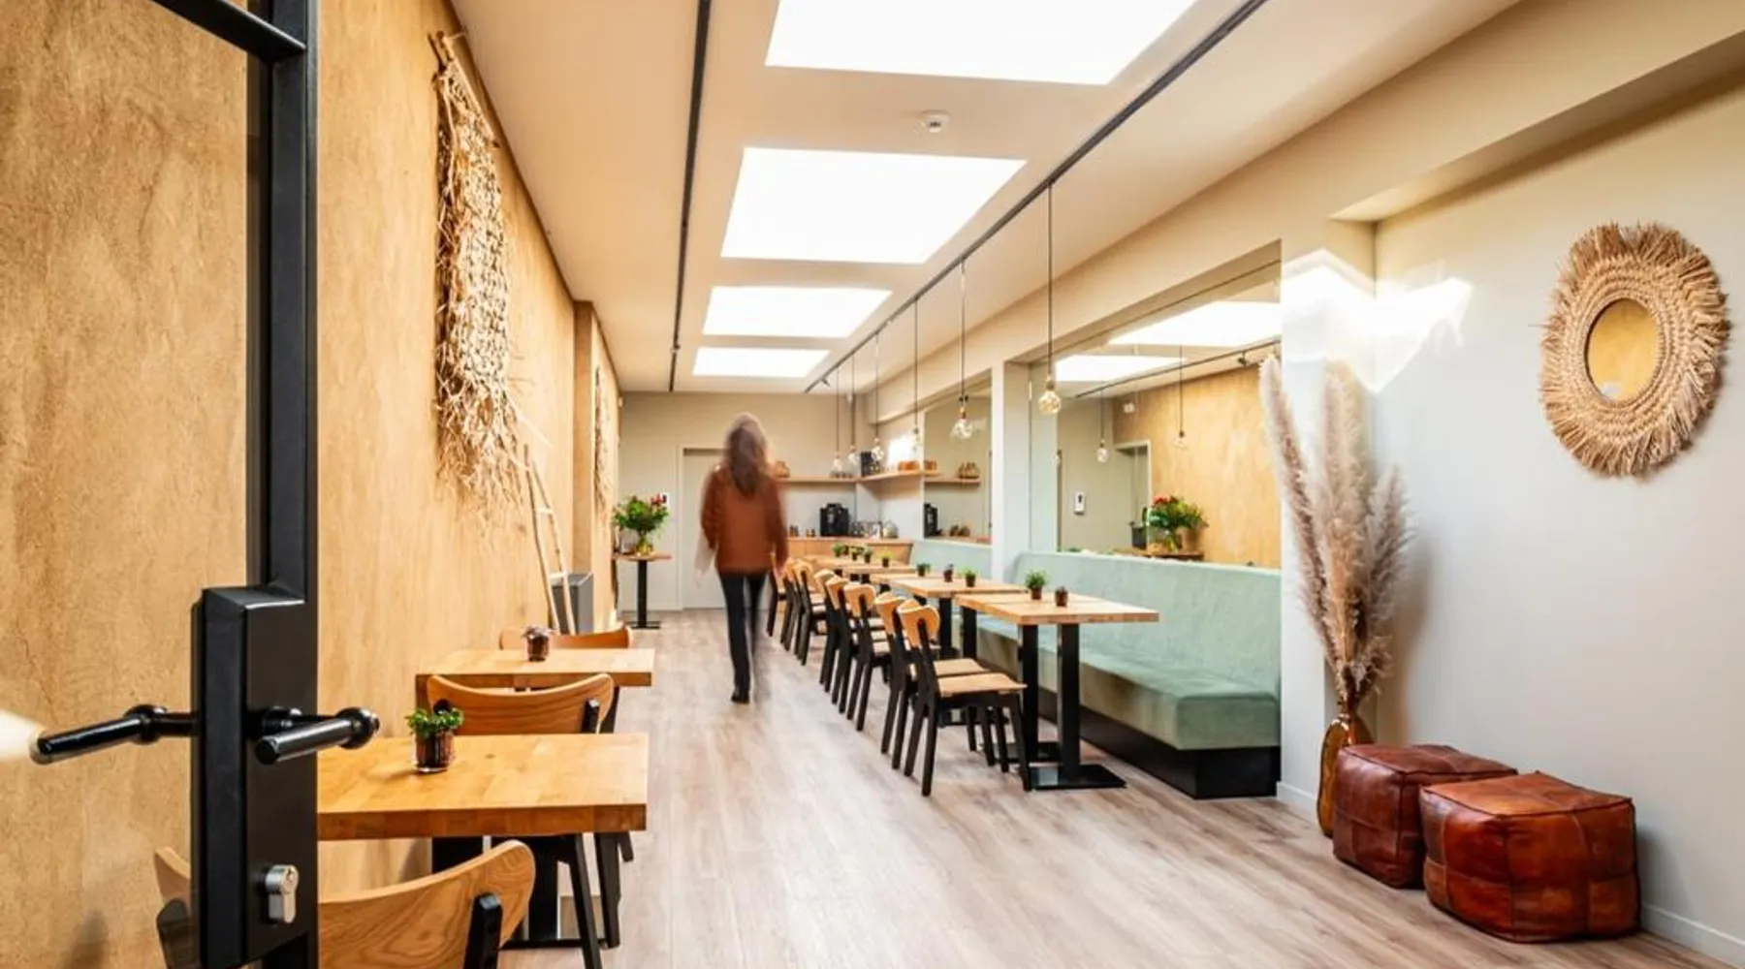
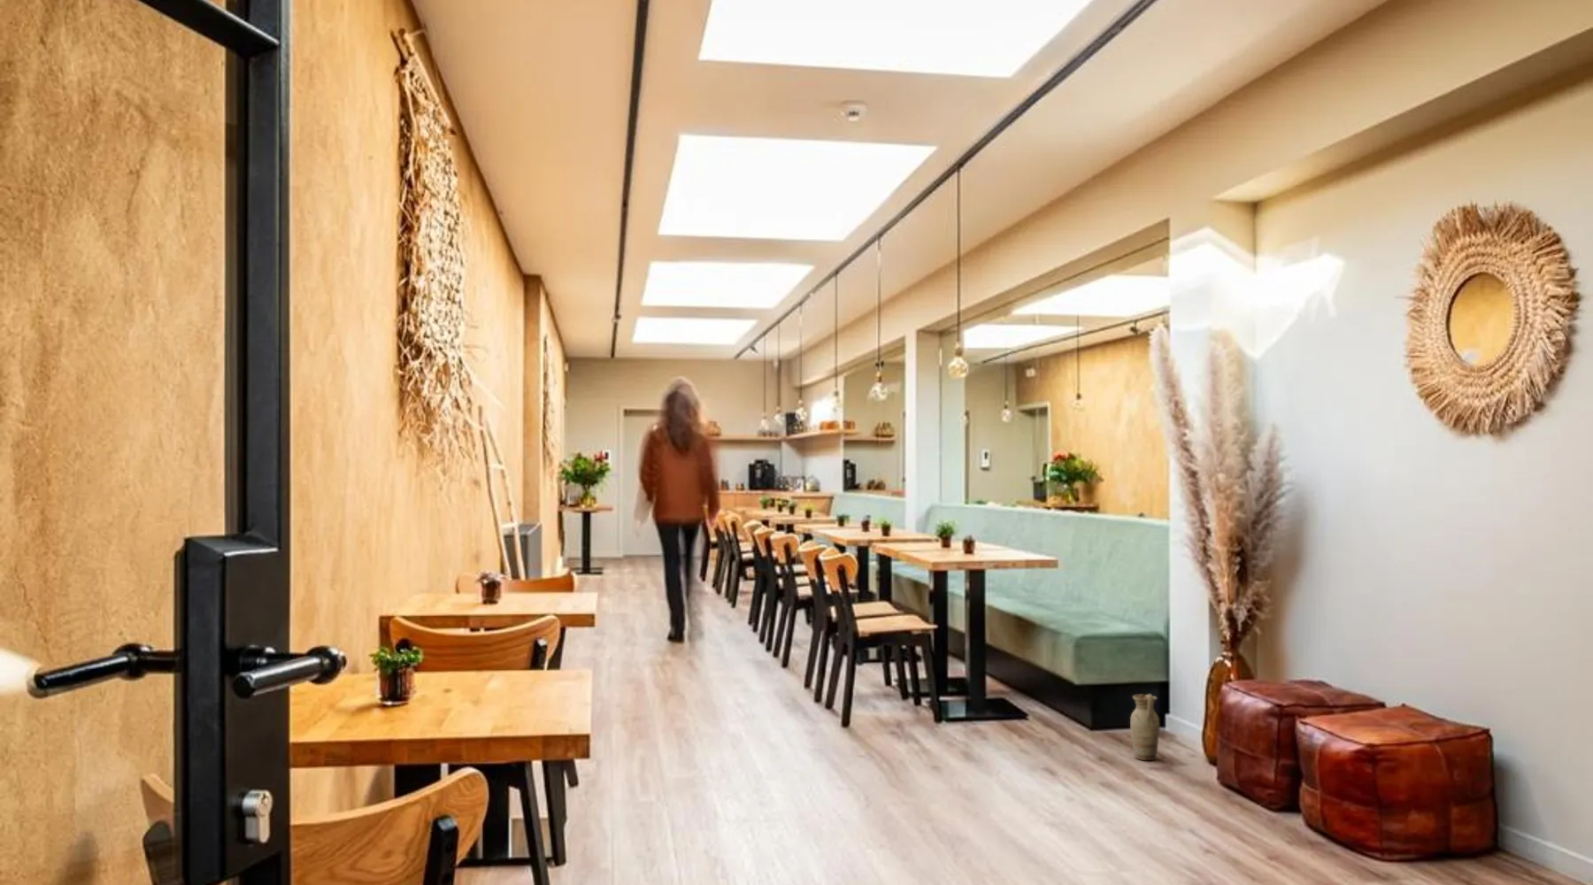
+ ceramic jug [1129,693,1160,761]
